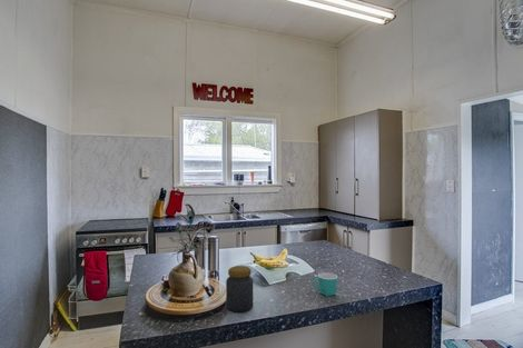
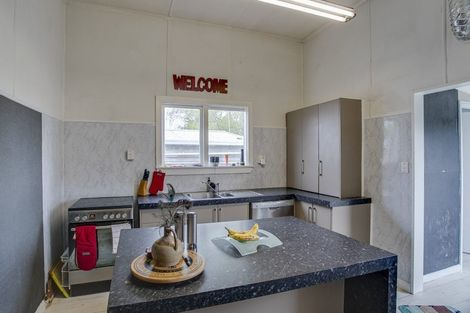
- mug [312,271,339,297]
- jar [225,265,254,314]
